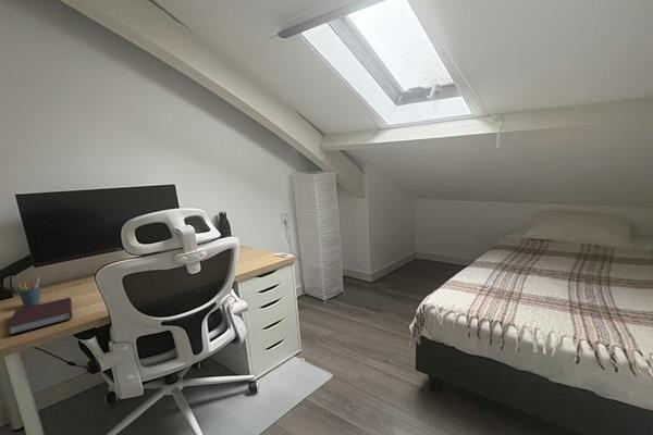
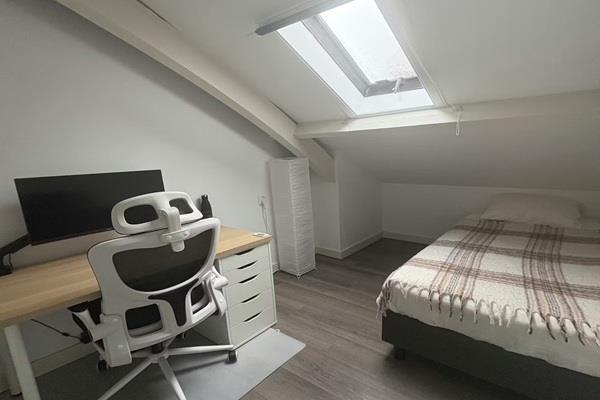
- notebook [7,297,73,336]
- pen holder [15,276,41,308]
